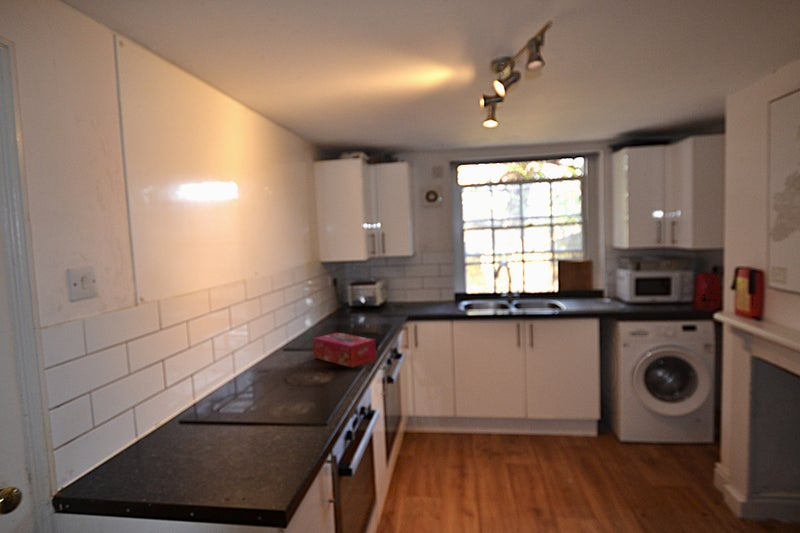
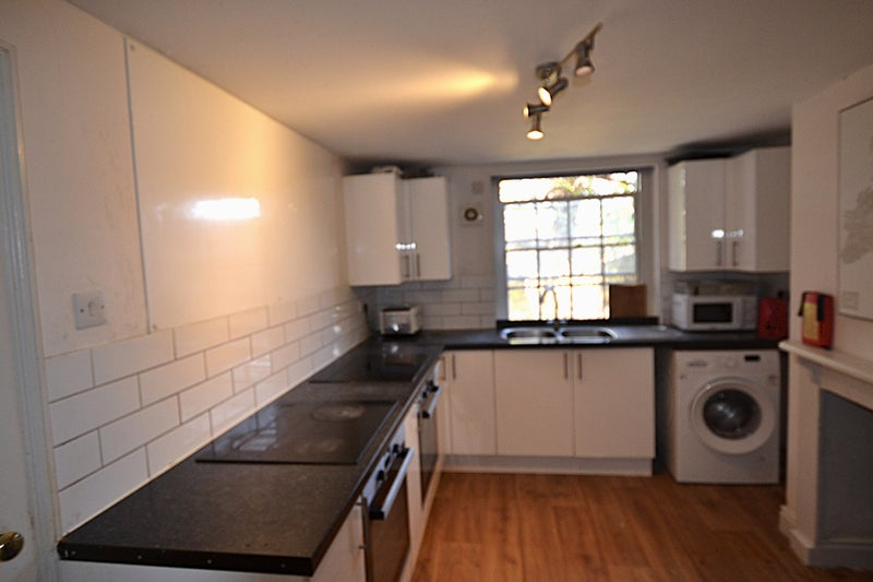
- tissue box [312,332,377,369]
